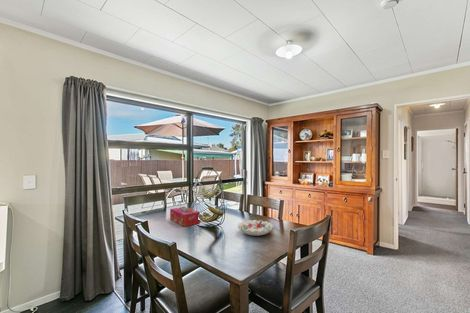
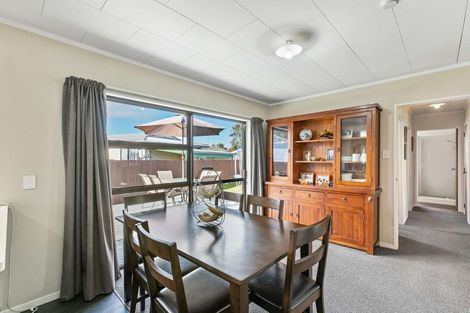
- decorative bowl [237,219,274,237]
- tissue box [169,206,201,227]
